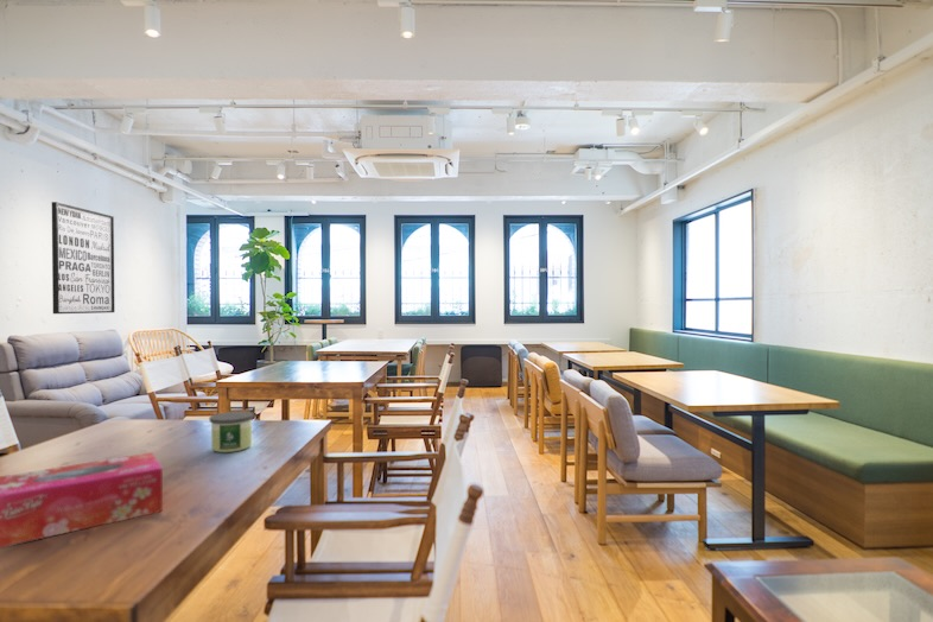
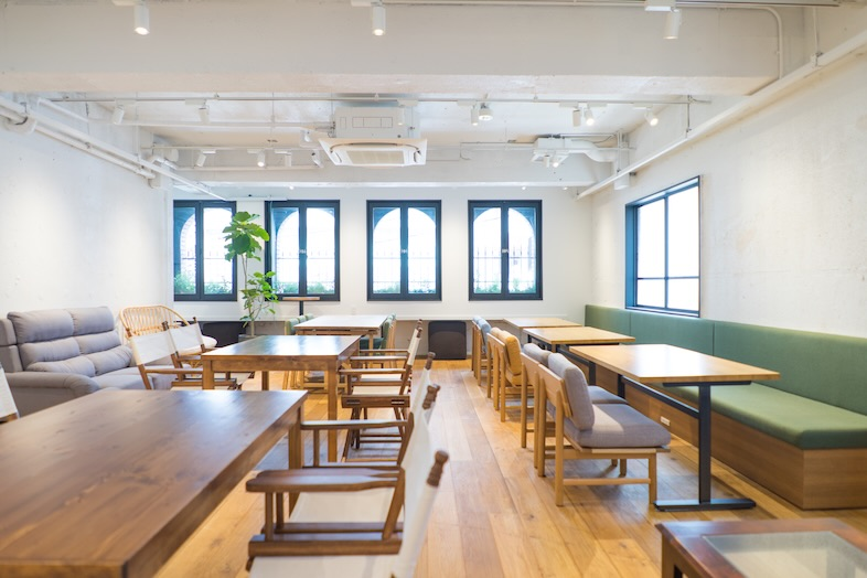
- candle [209,411,255,453]
- wall art [51,201,115,315]
- tissue box [0,451,164,548]
